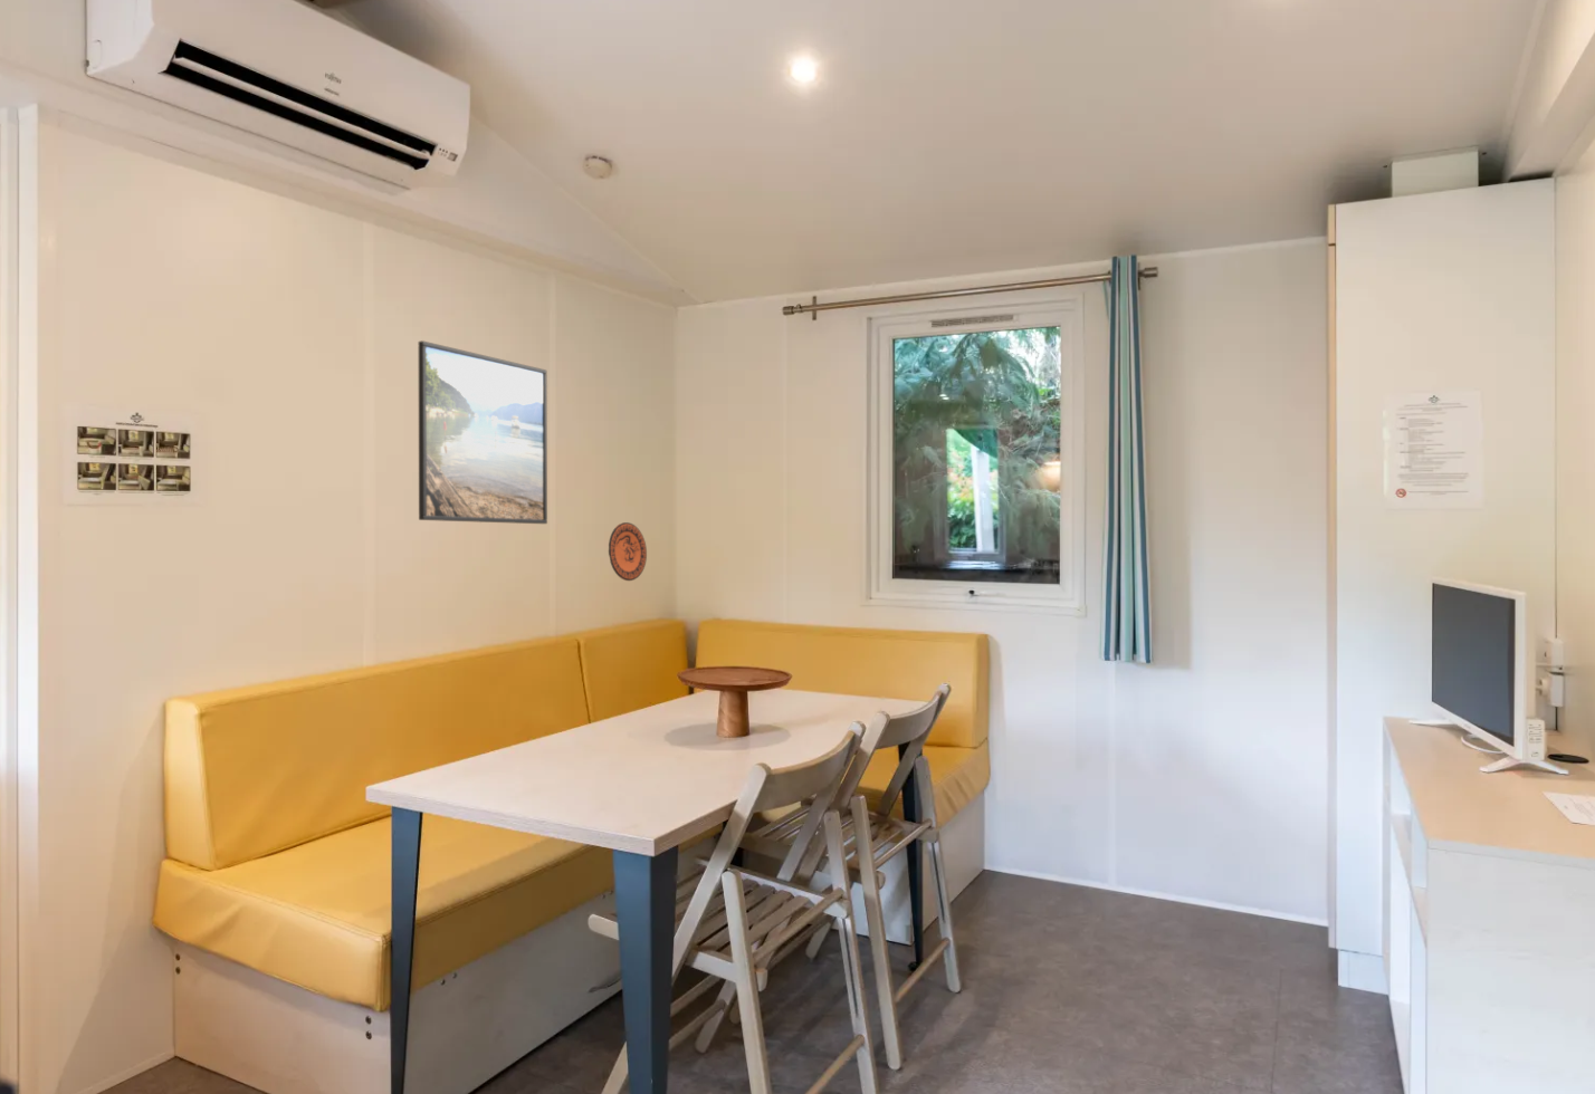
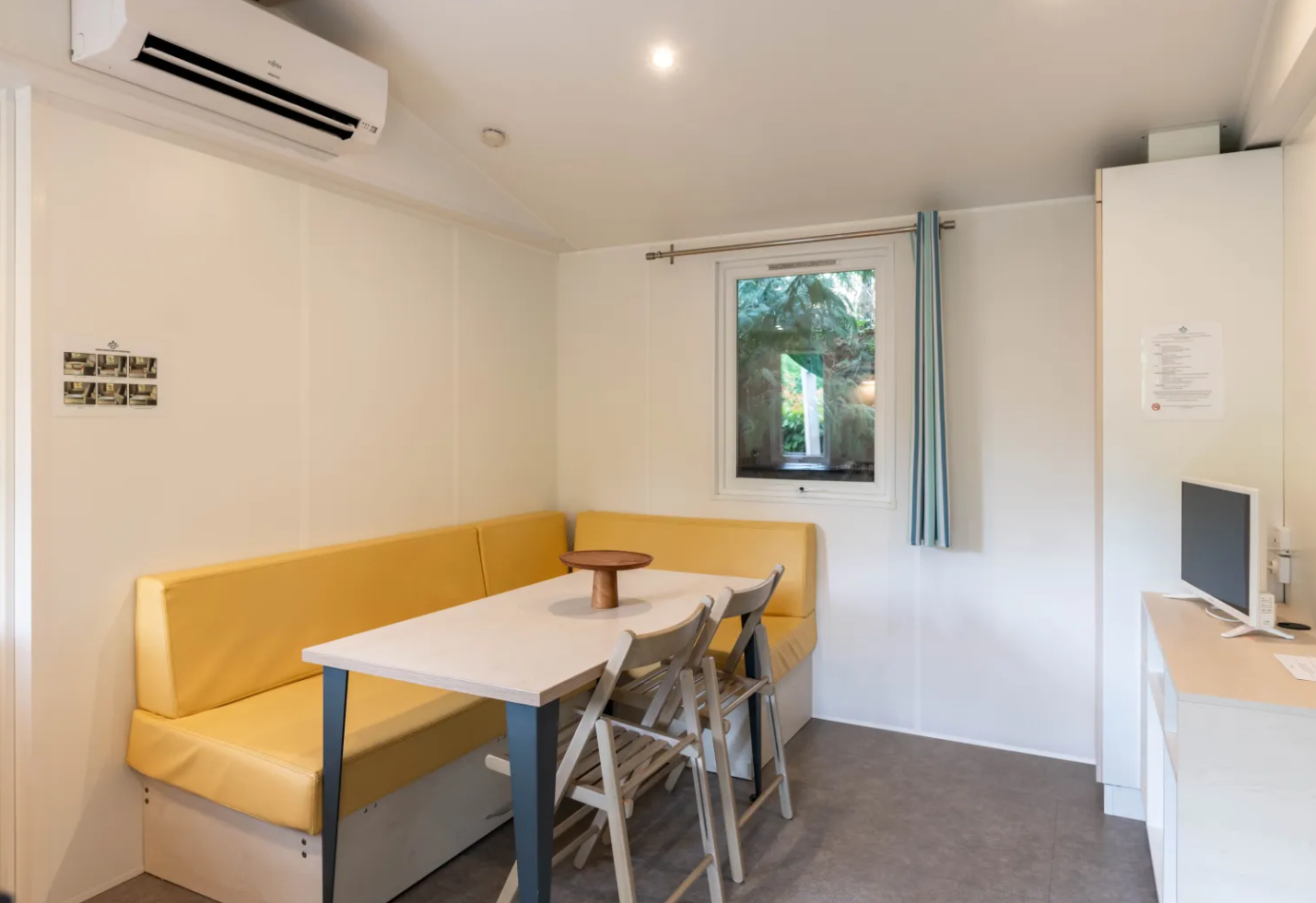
- decorative plate [607,521,648,582]
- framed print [418,339,548,525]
